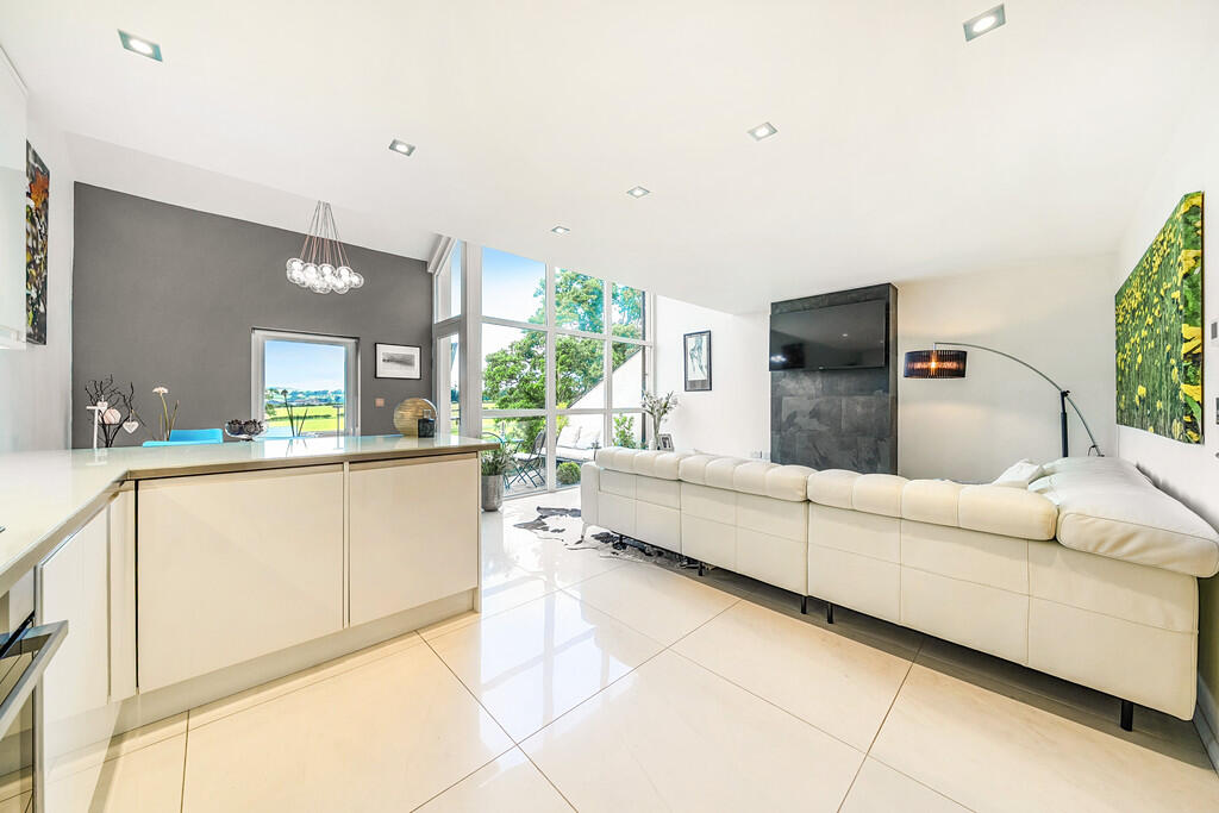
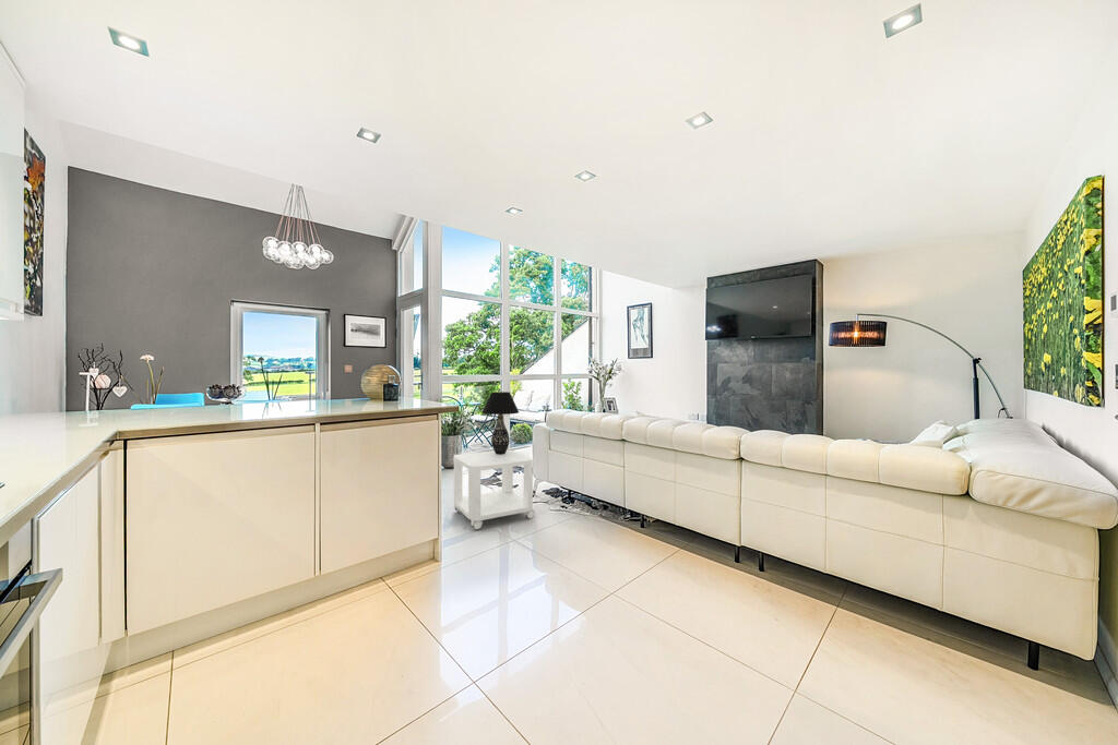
+ side table [453,448,536,530]
+ table lamp [480,390,520,455]
